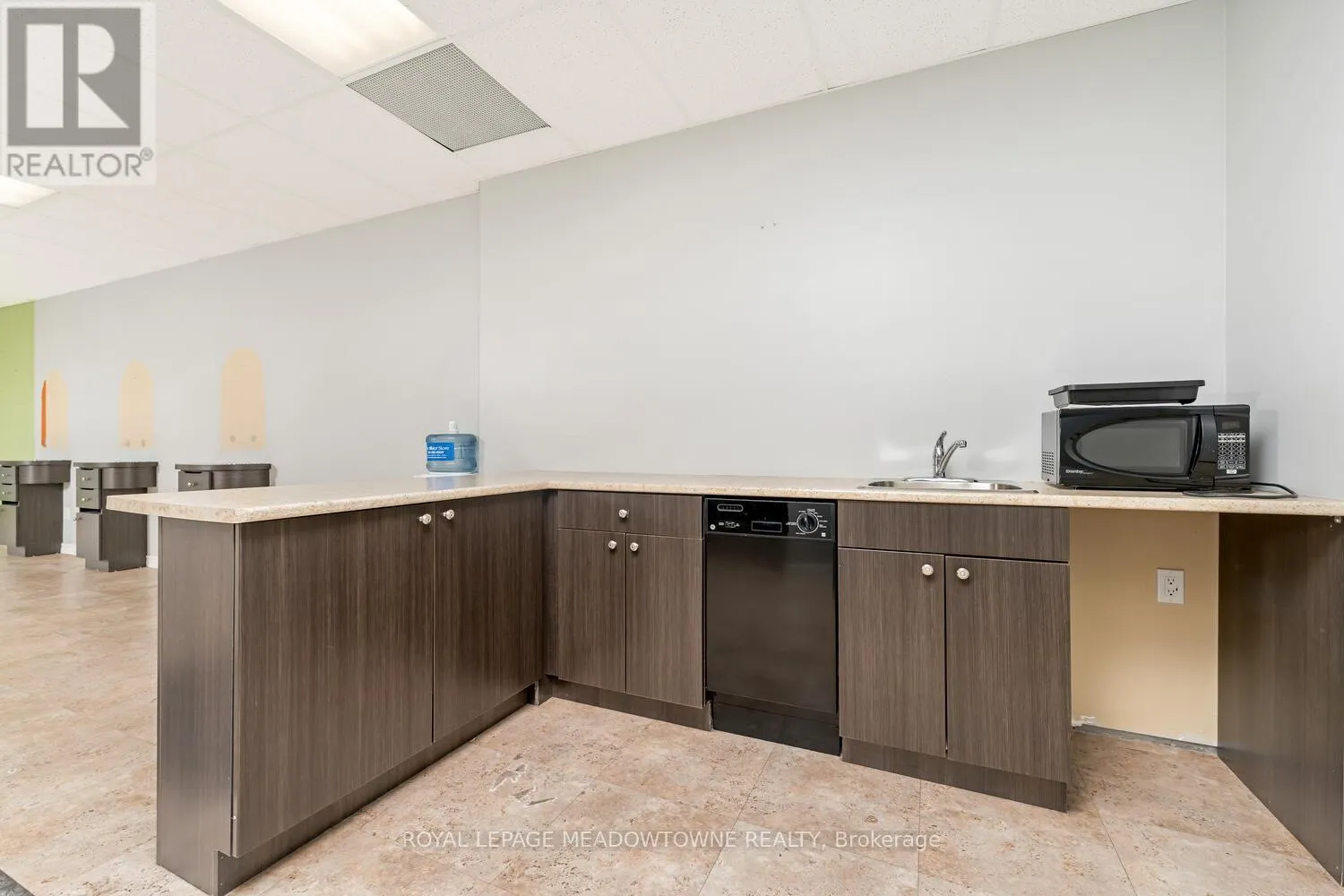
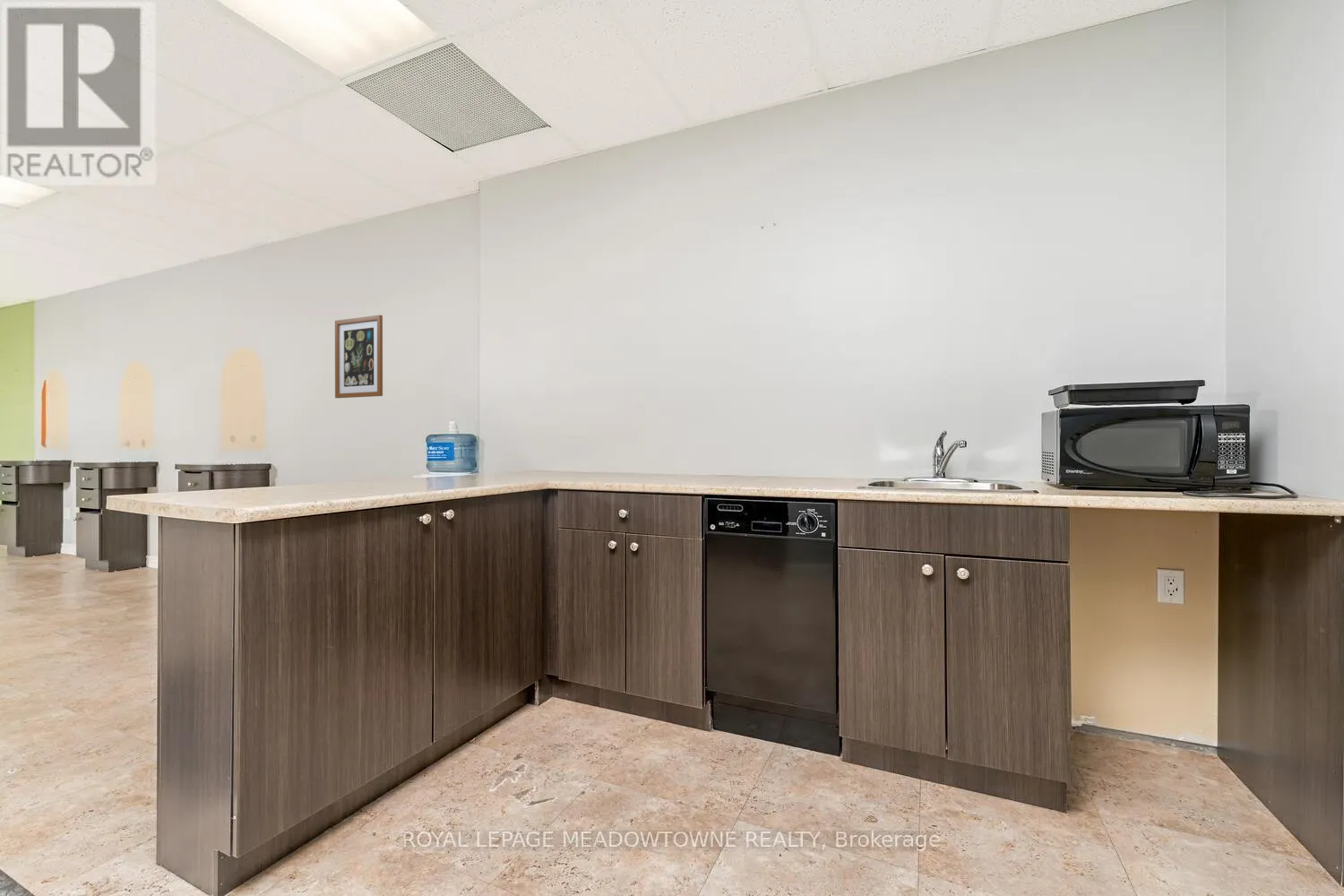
+ wall art [334,314,383,399]
